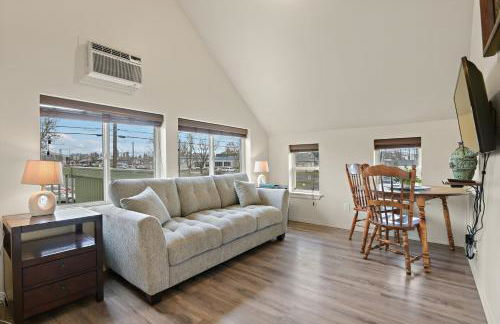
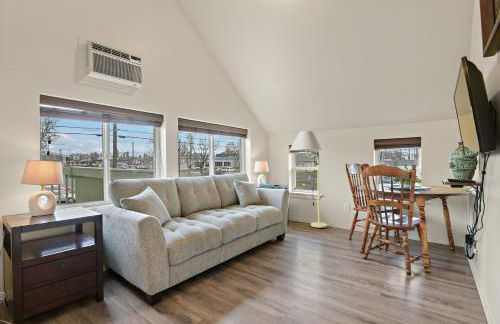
+ floor lamp [289,130,328,228]
